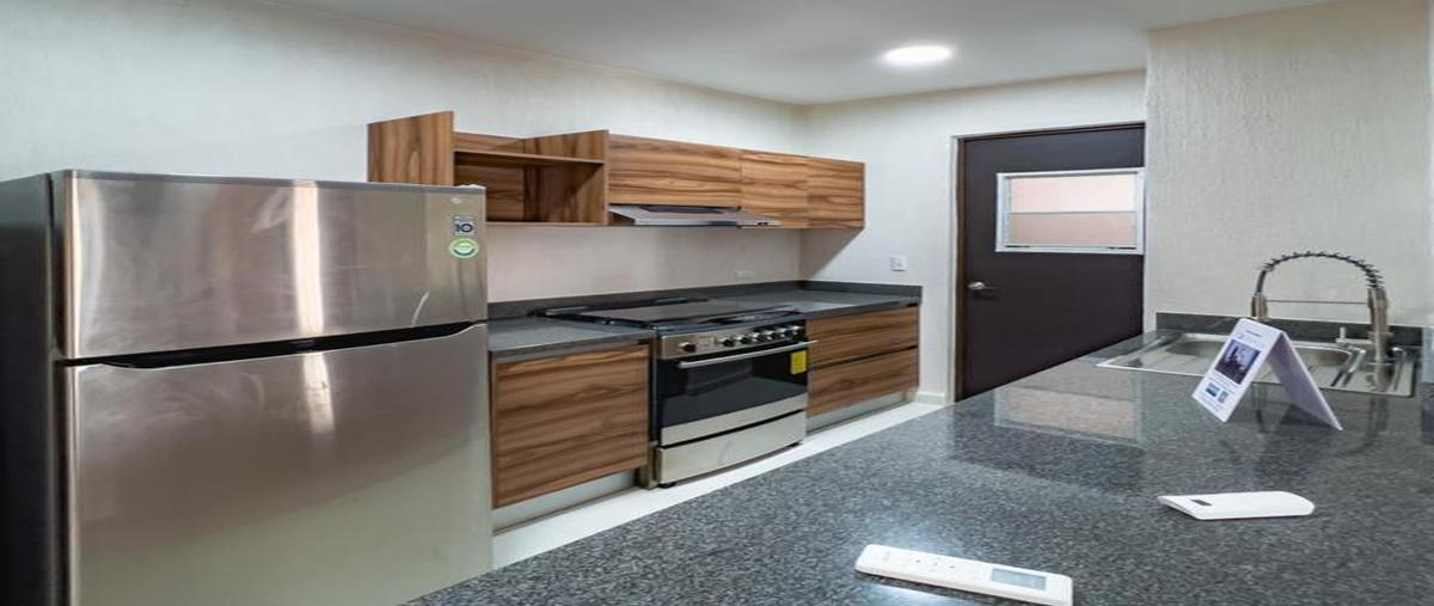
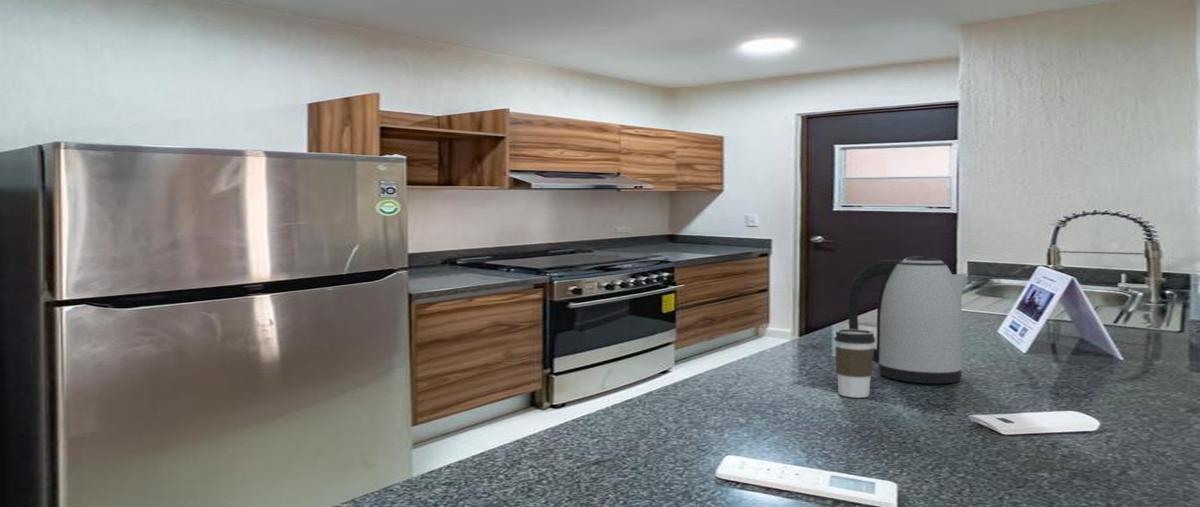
+ coffee cup [833,328,876,399]
+ kettle [847,255,967,384]
